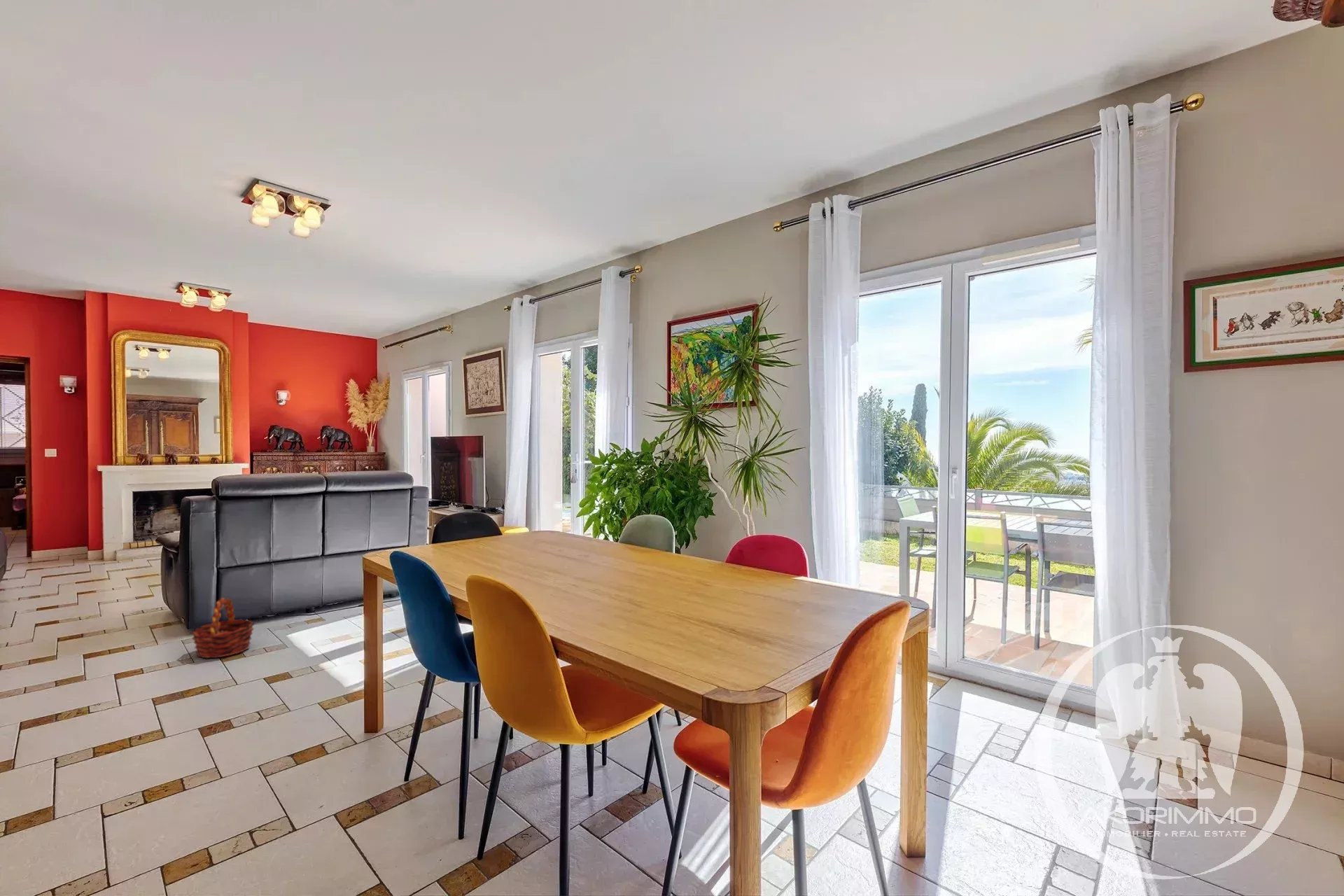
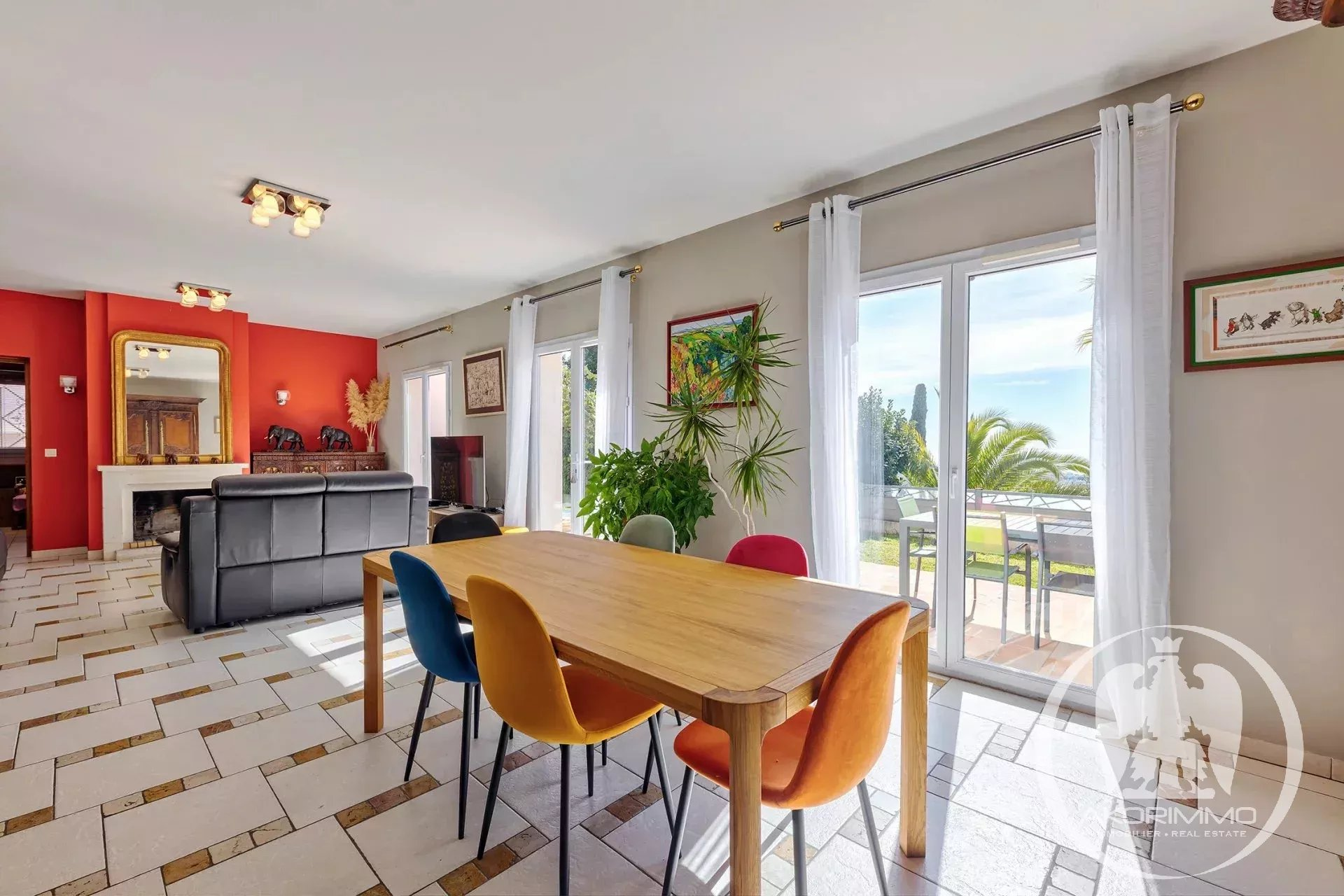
- basket [190,597,255,659]
